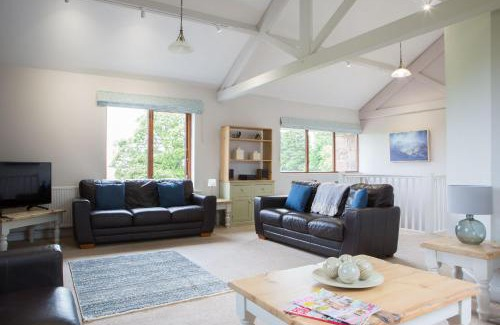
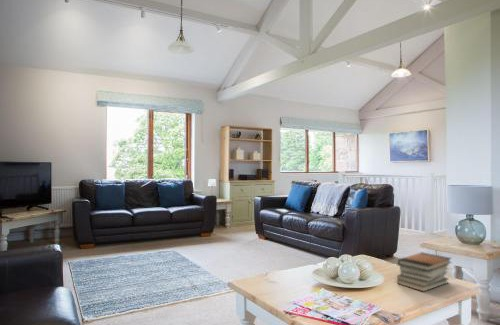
+ book stack [396,251,453,293]
